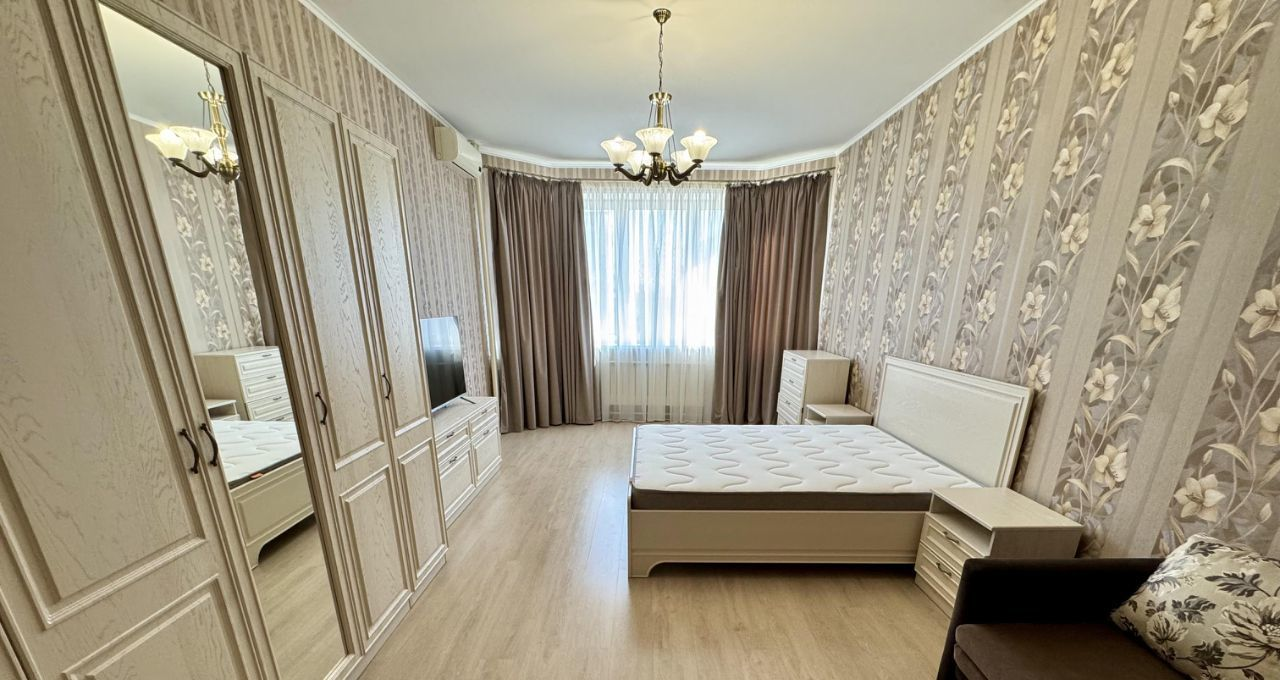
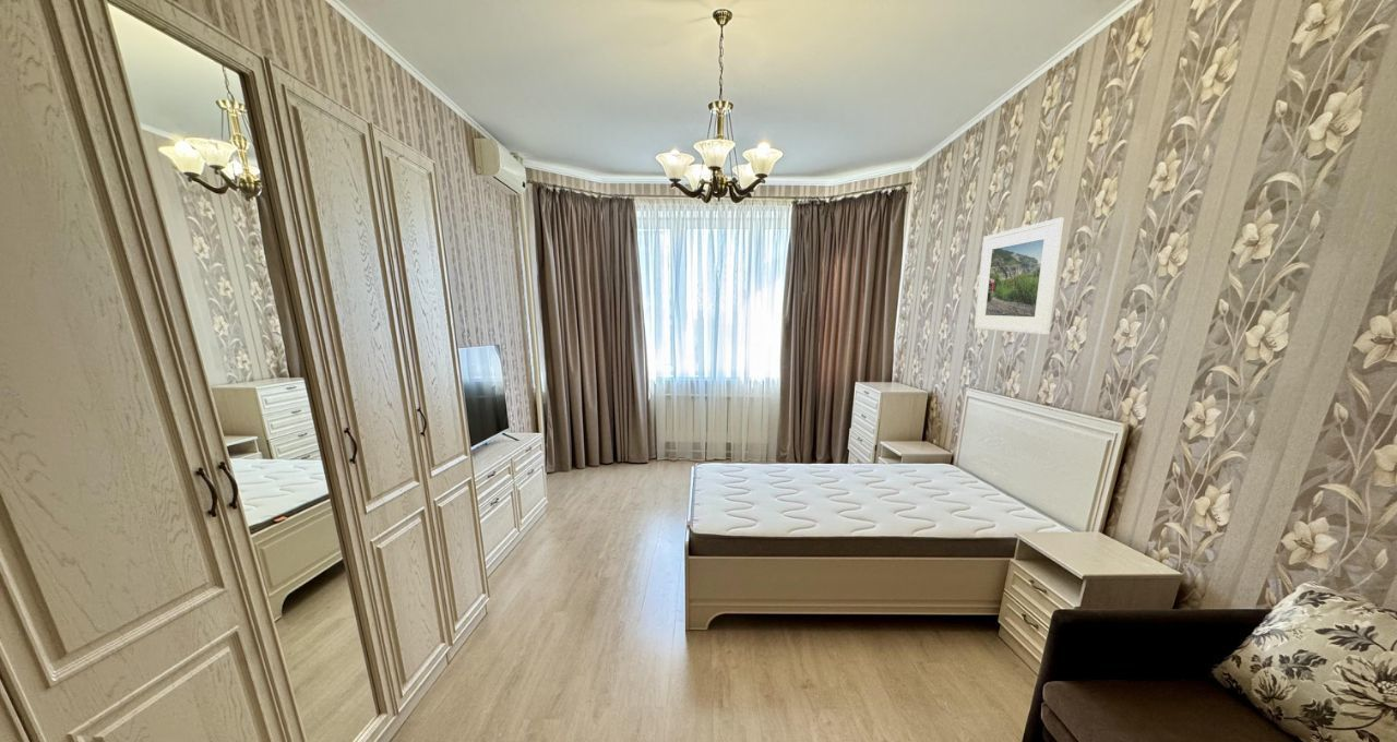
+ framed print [974,217,1065,336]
